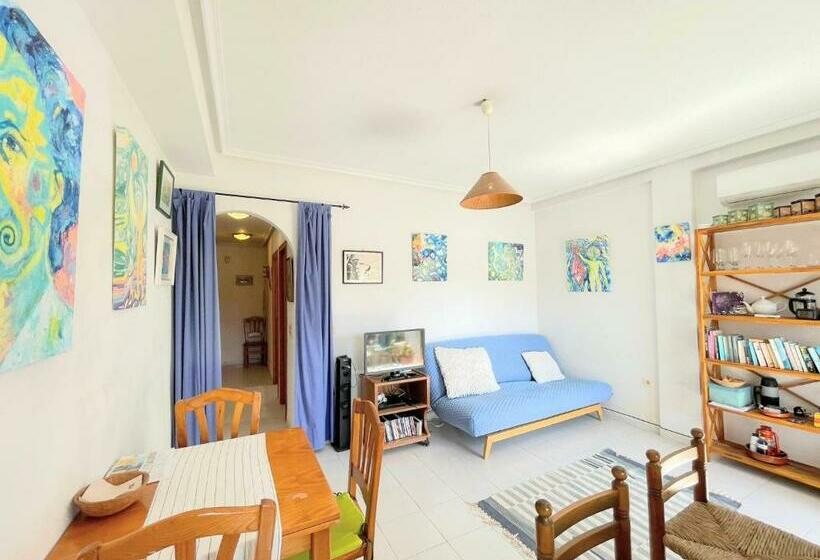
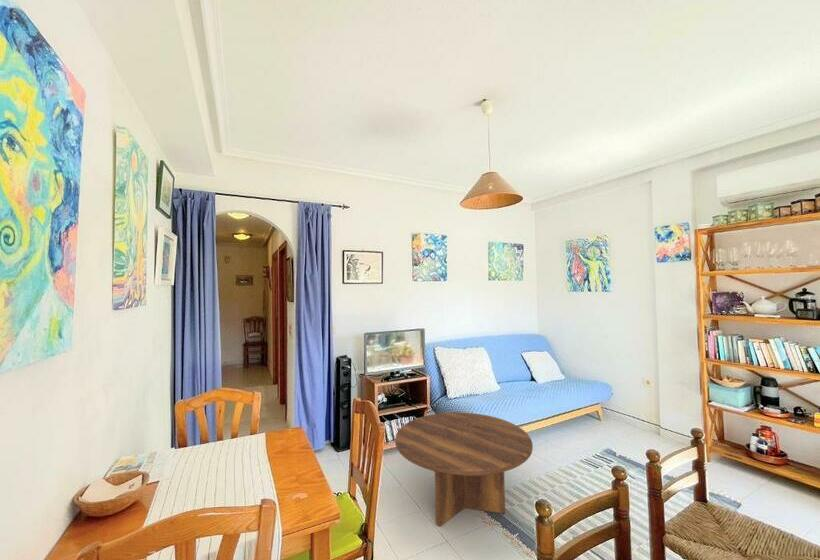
+ coffee table [394,411,534,528]
